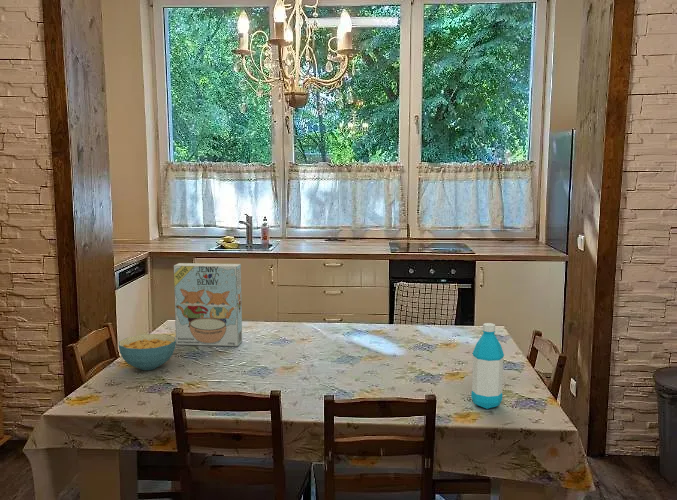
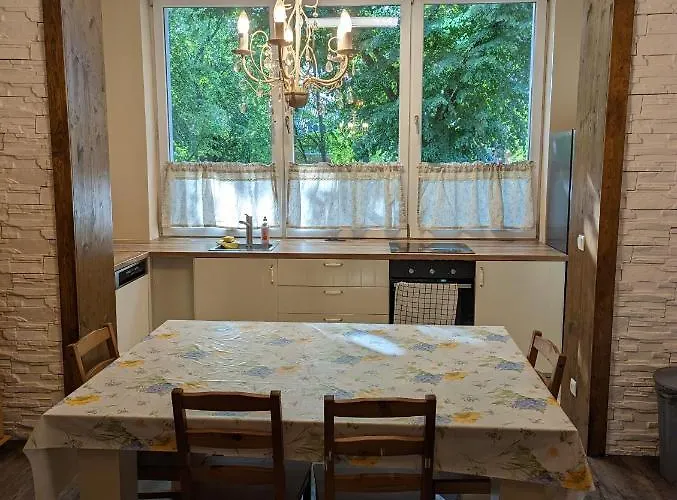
- cereal box [173,262,243,347]
- cereal bowl [118,333,176,371]
- water bottle [470,322,505,410]
